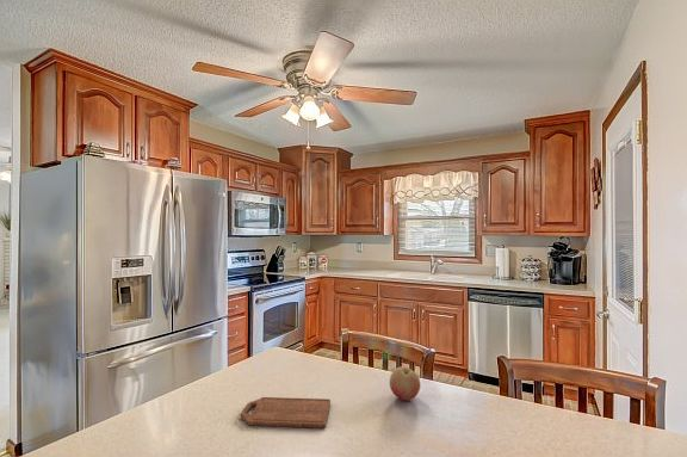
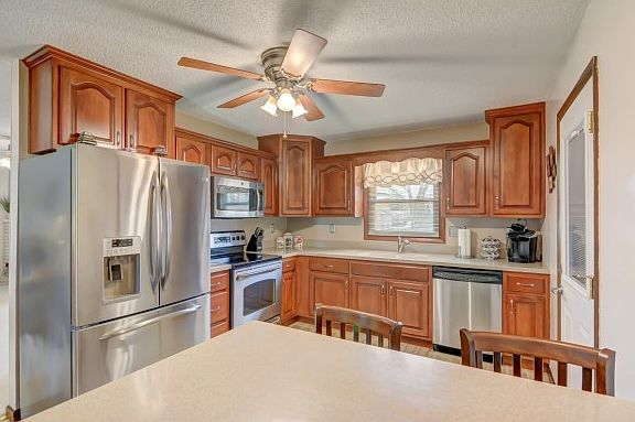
- fruit [389,365,422,402]
- cutting board [240,396,332,430]
